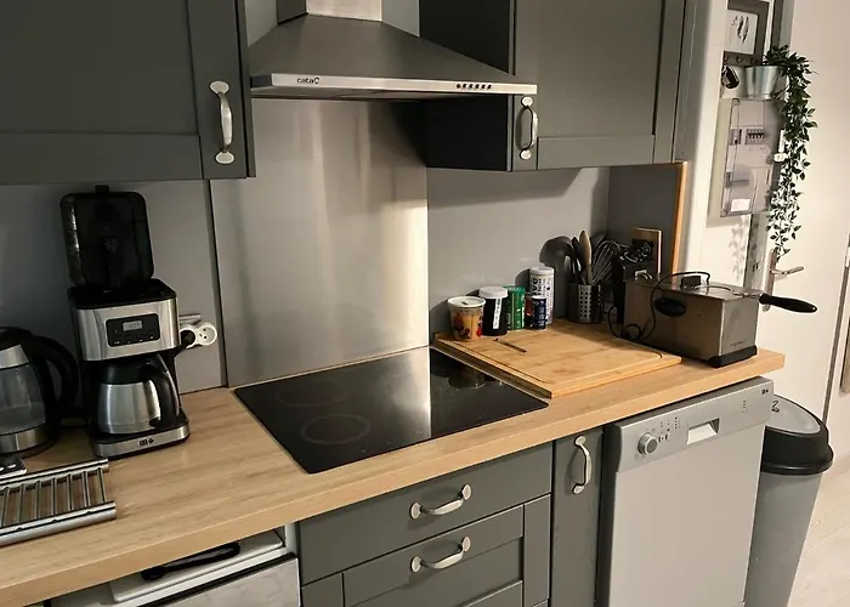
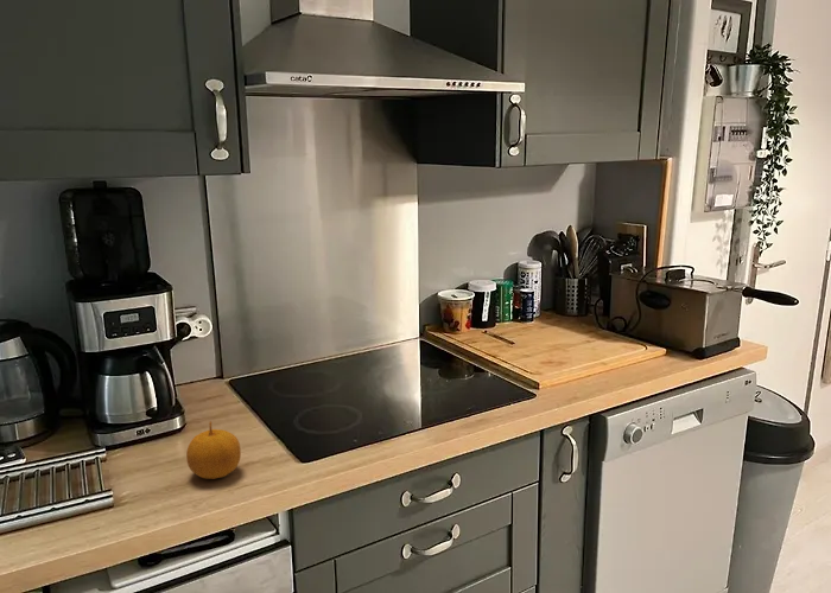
+ fruit [185,420,242,480]
